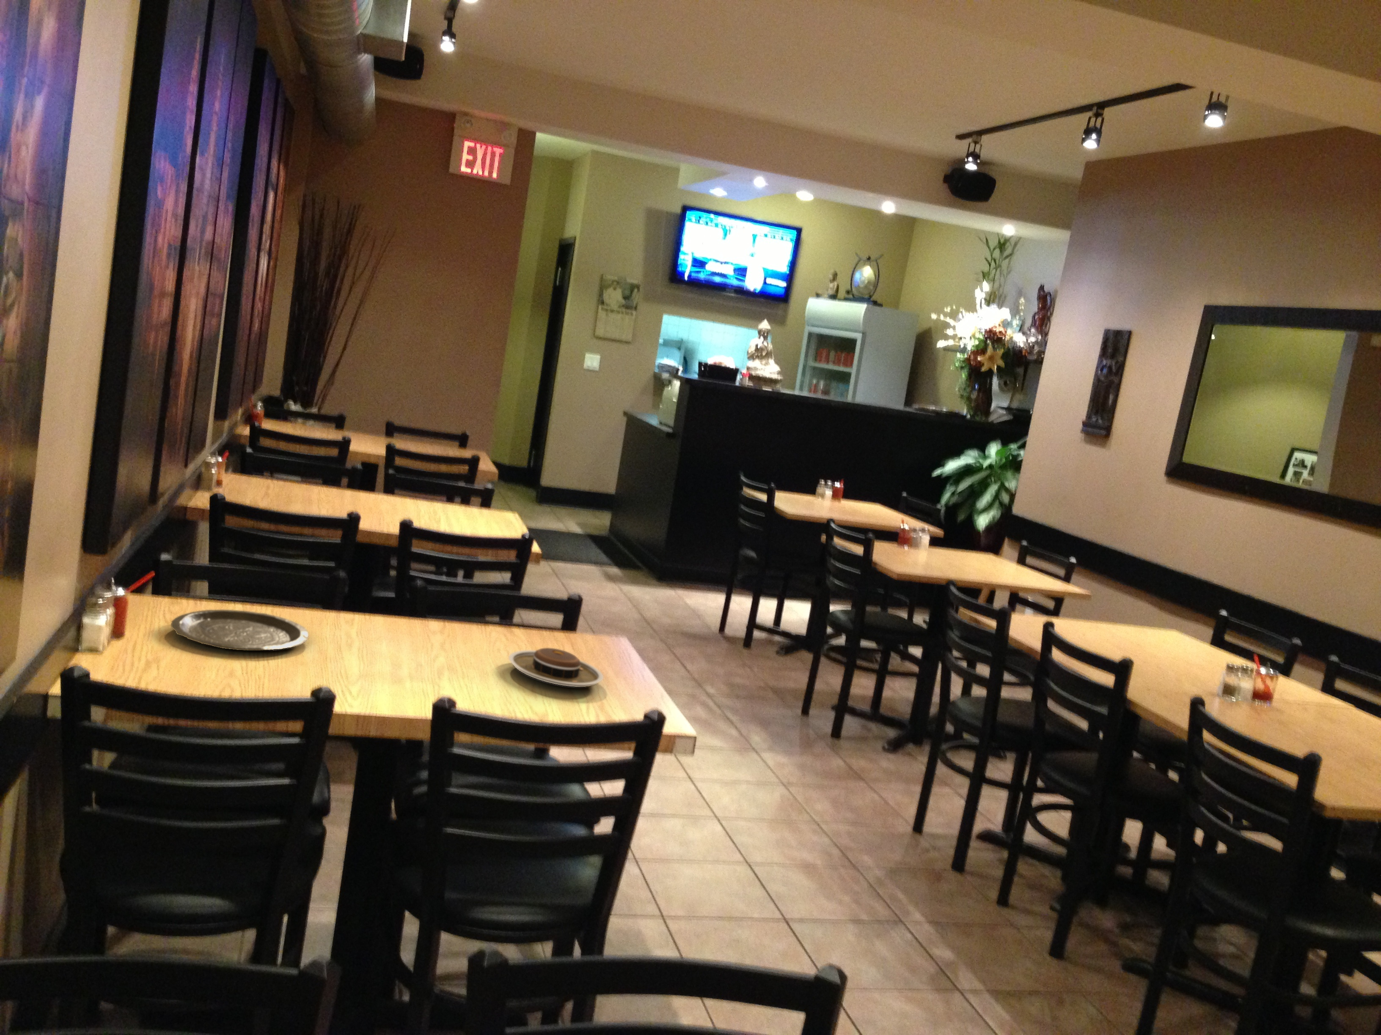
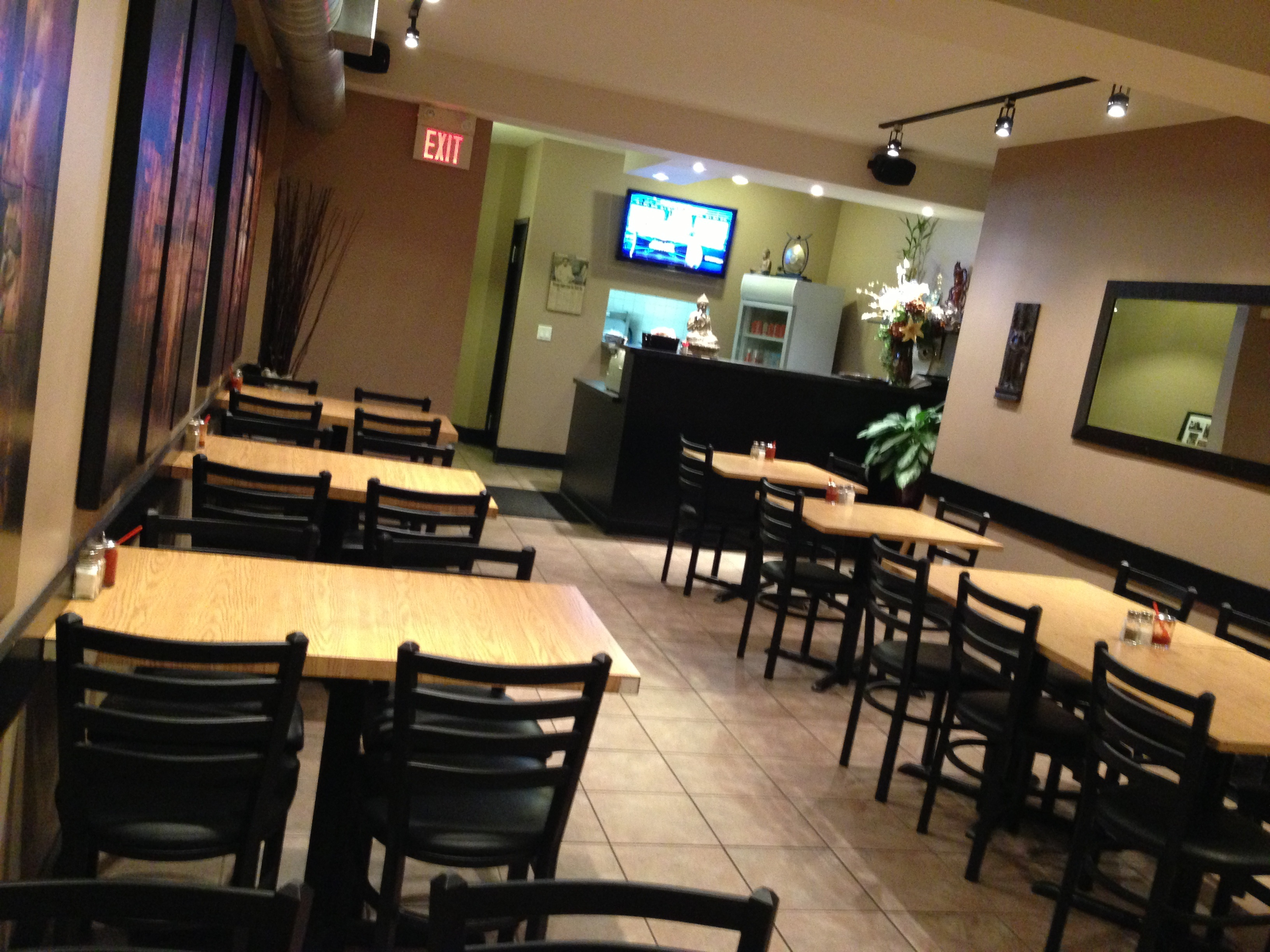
- plate [171,609,309,651]
- plate [509,647,604,687]
